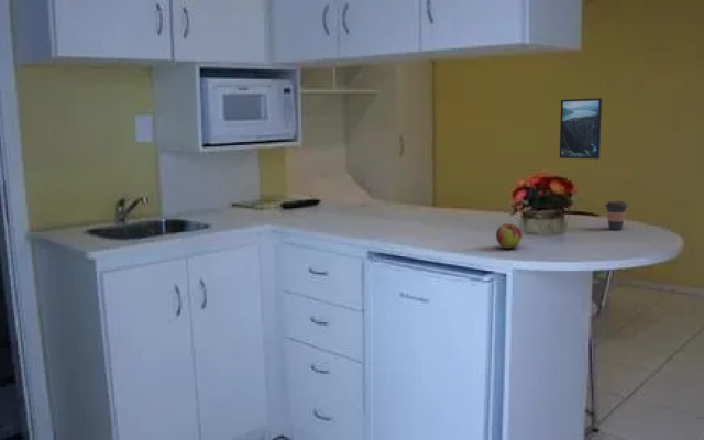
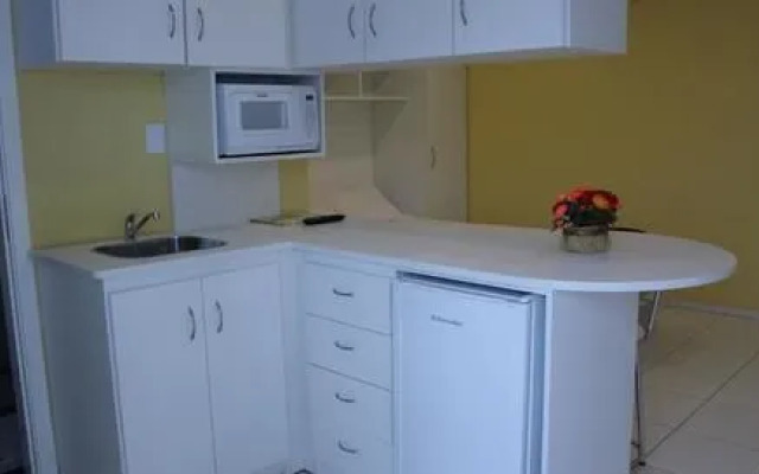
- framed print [559,97,603,160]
- coffee cup [604,200,629,231]
- apple [495,222,524,250]
